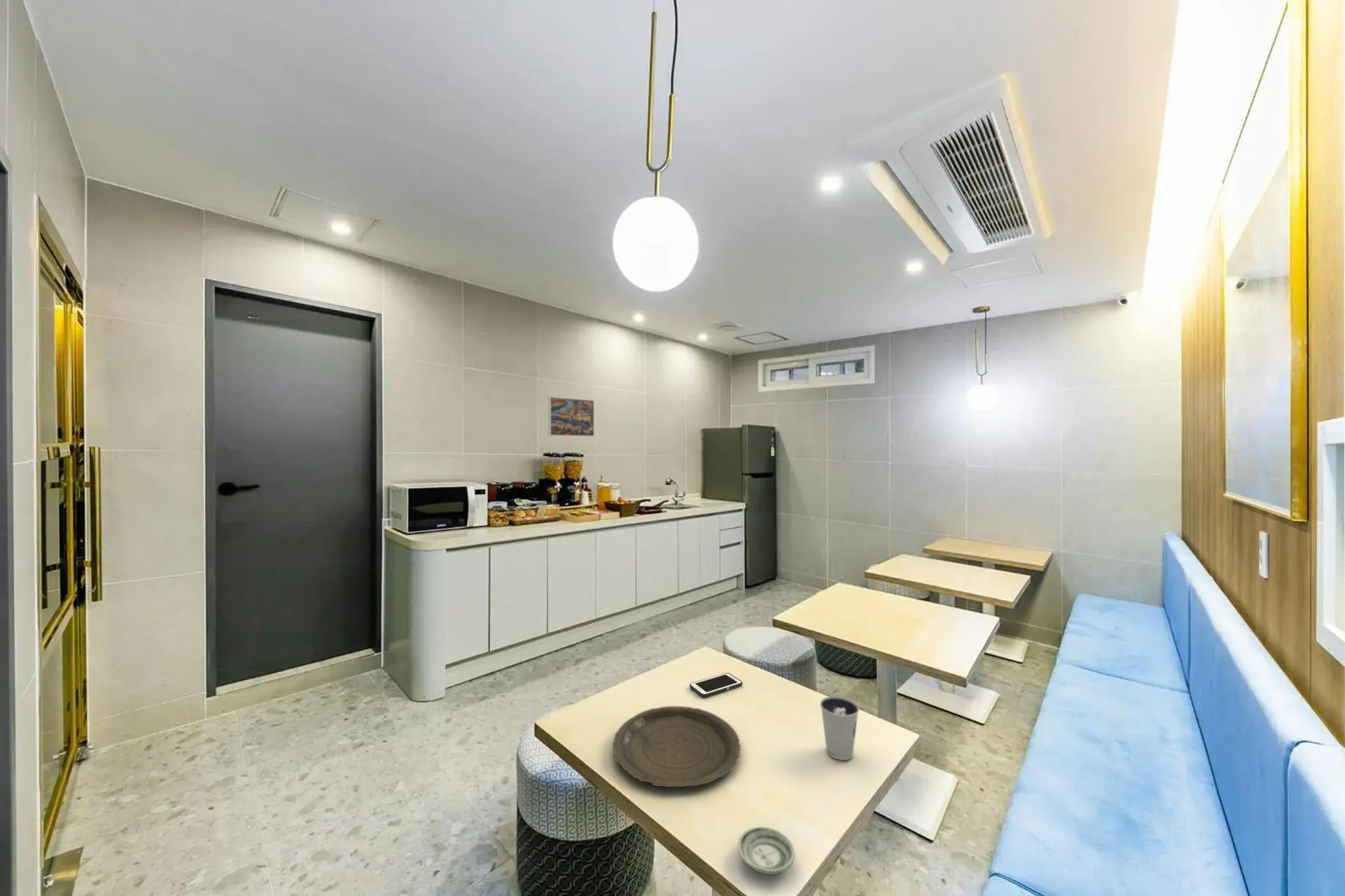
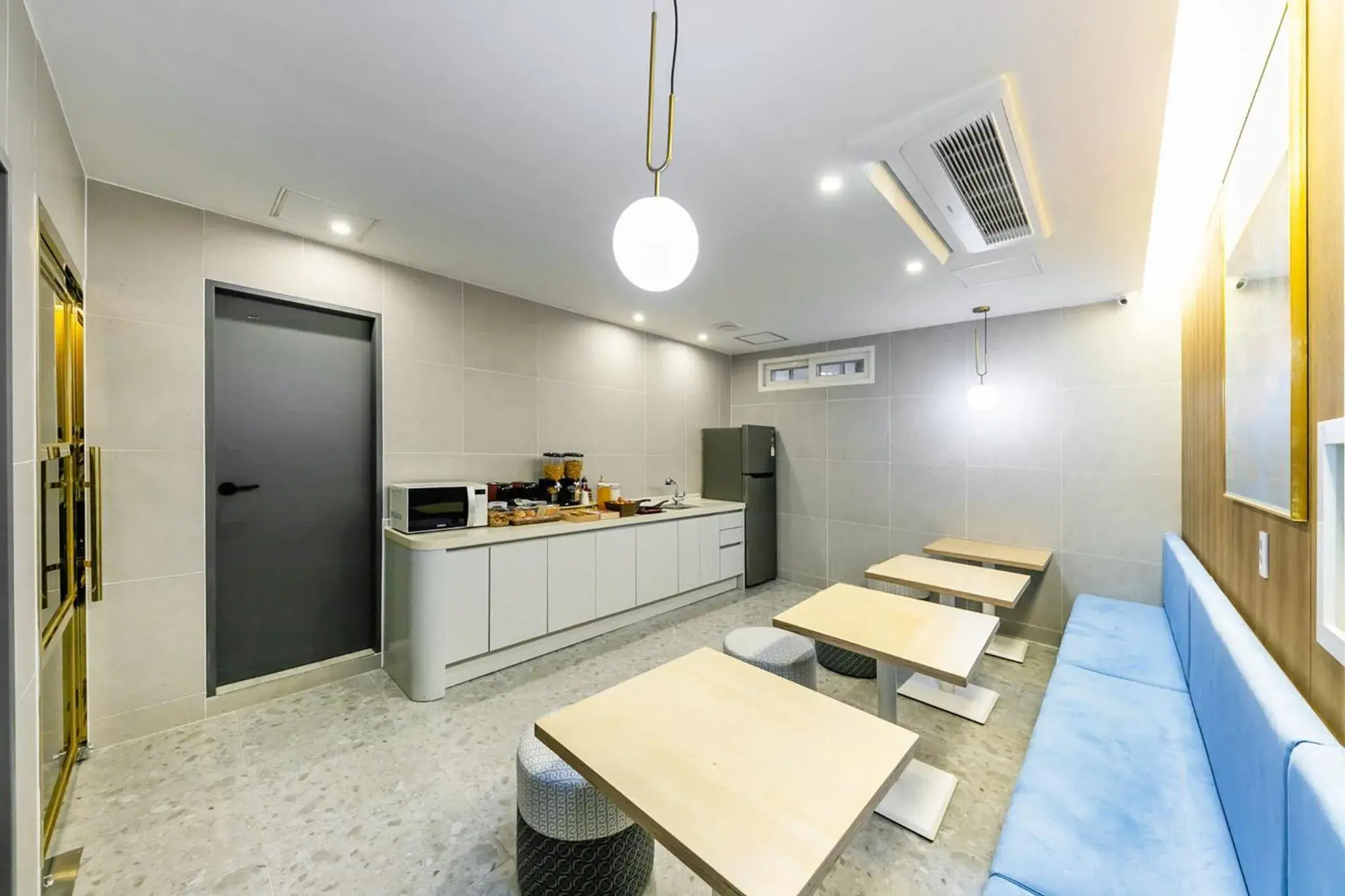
- plate [612,706,741,788]
- saucer [737,826,795,875]
- dixie cup [820,696,860,761]
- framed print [547,396,595,437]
- cell phone [689,672,743,698]
